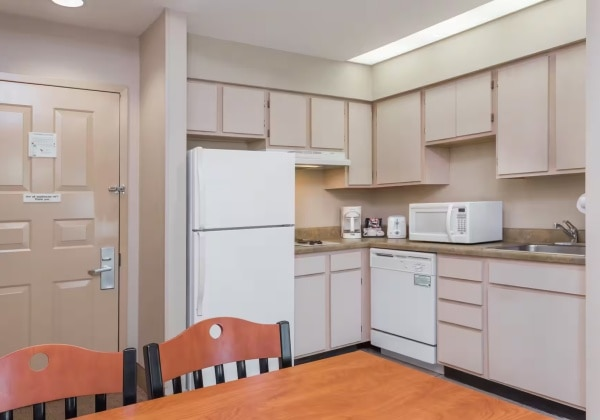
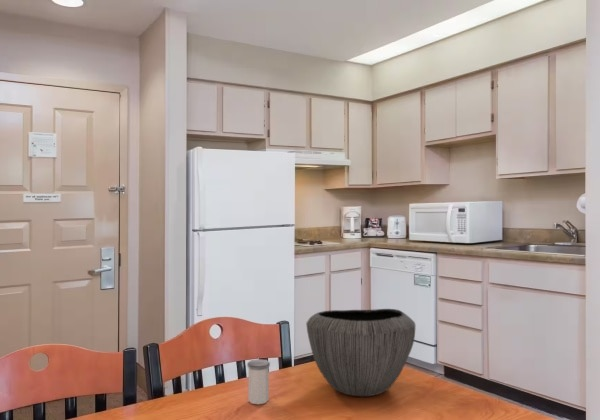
+ salt shaker [247,358,271,405]
+ bowl [305,308,416,397]
